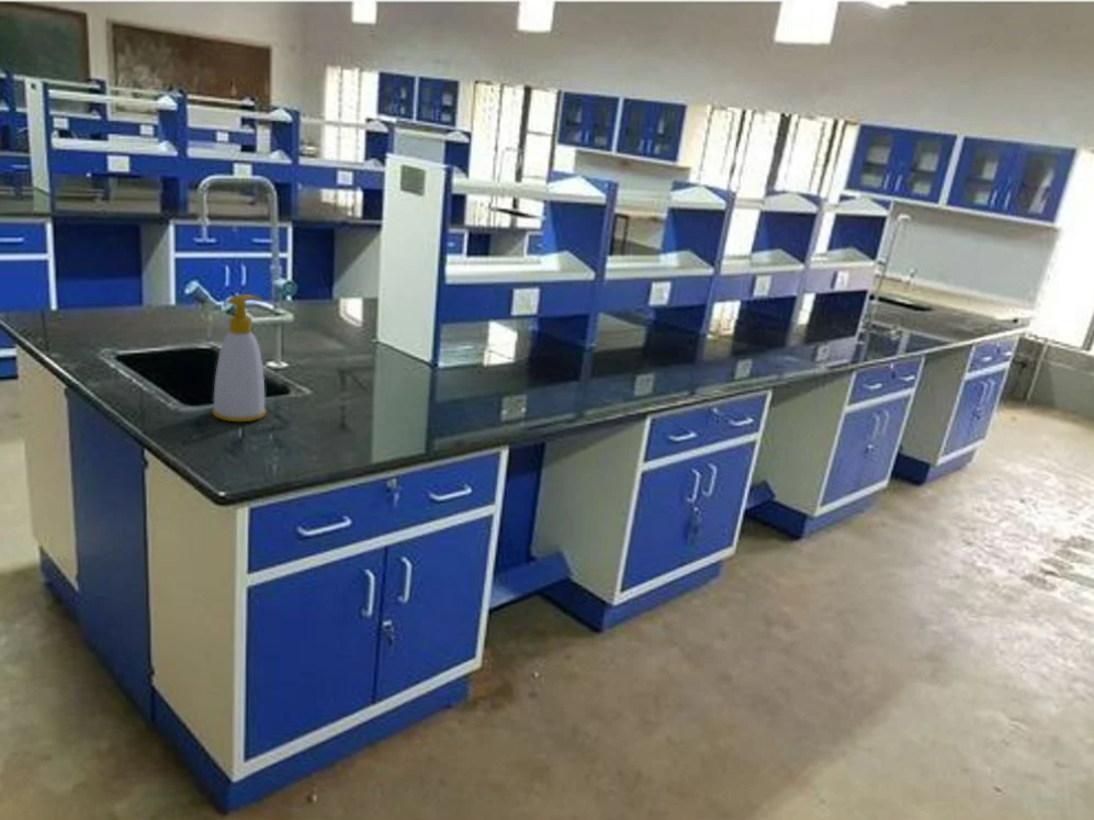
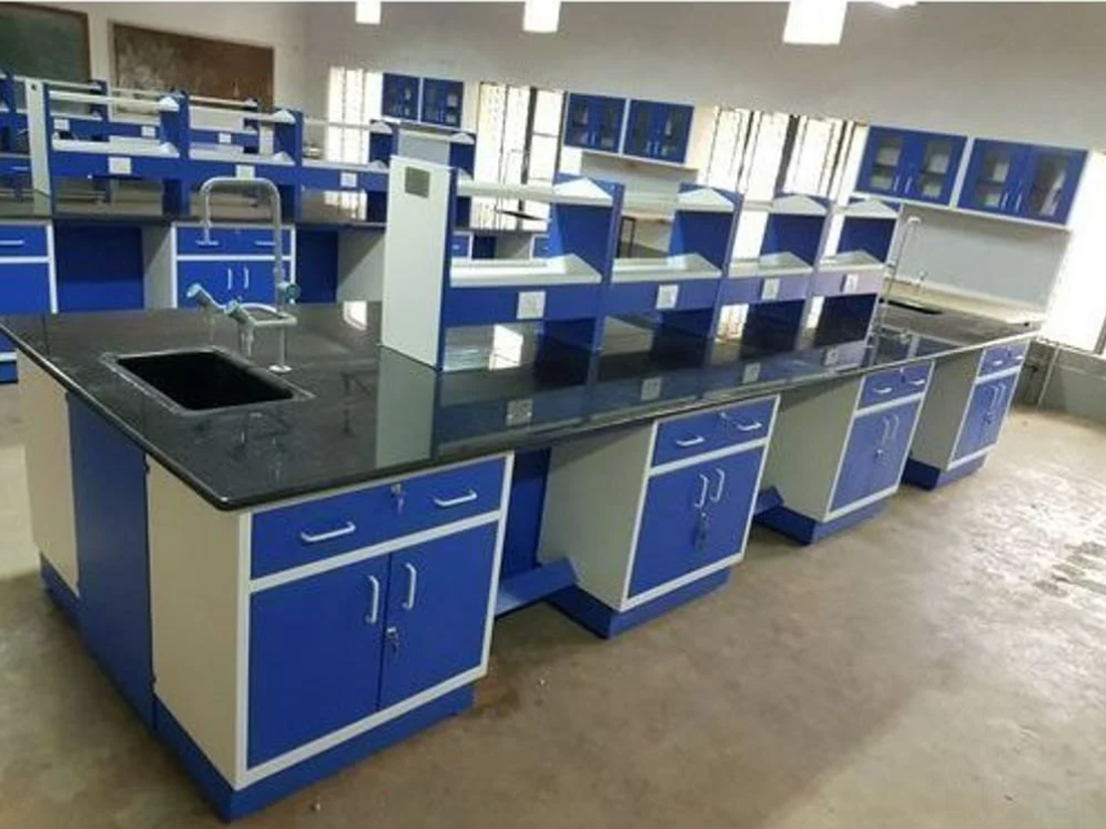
- soap bottle [211,293,268,423]
